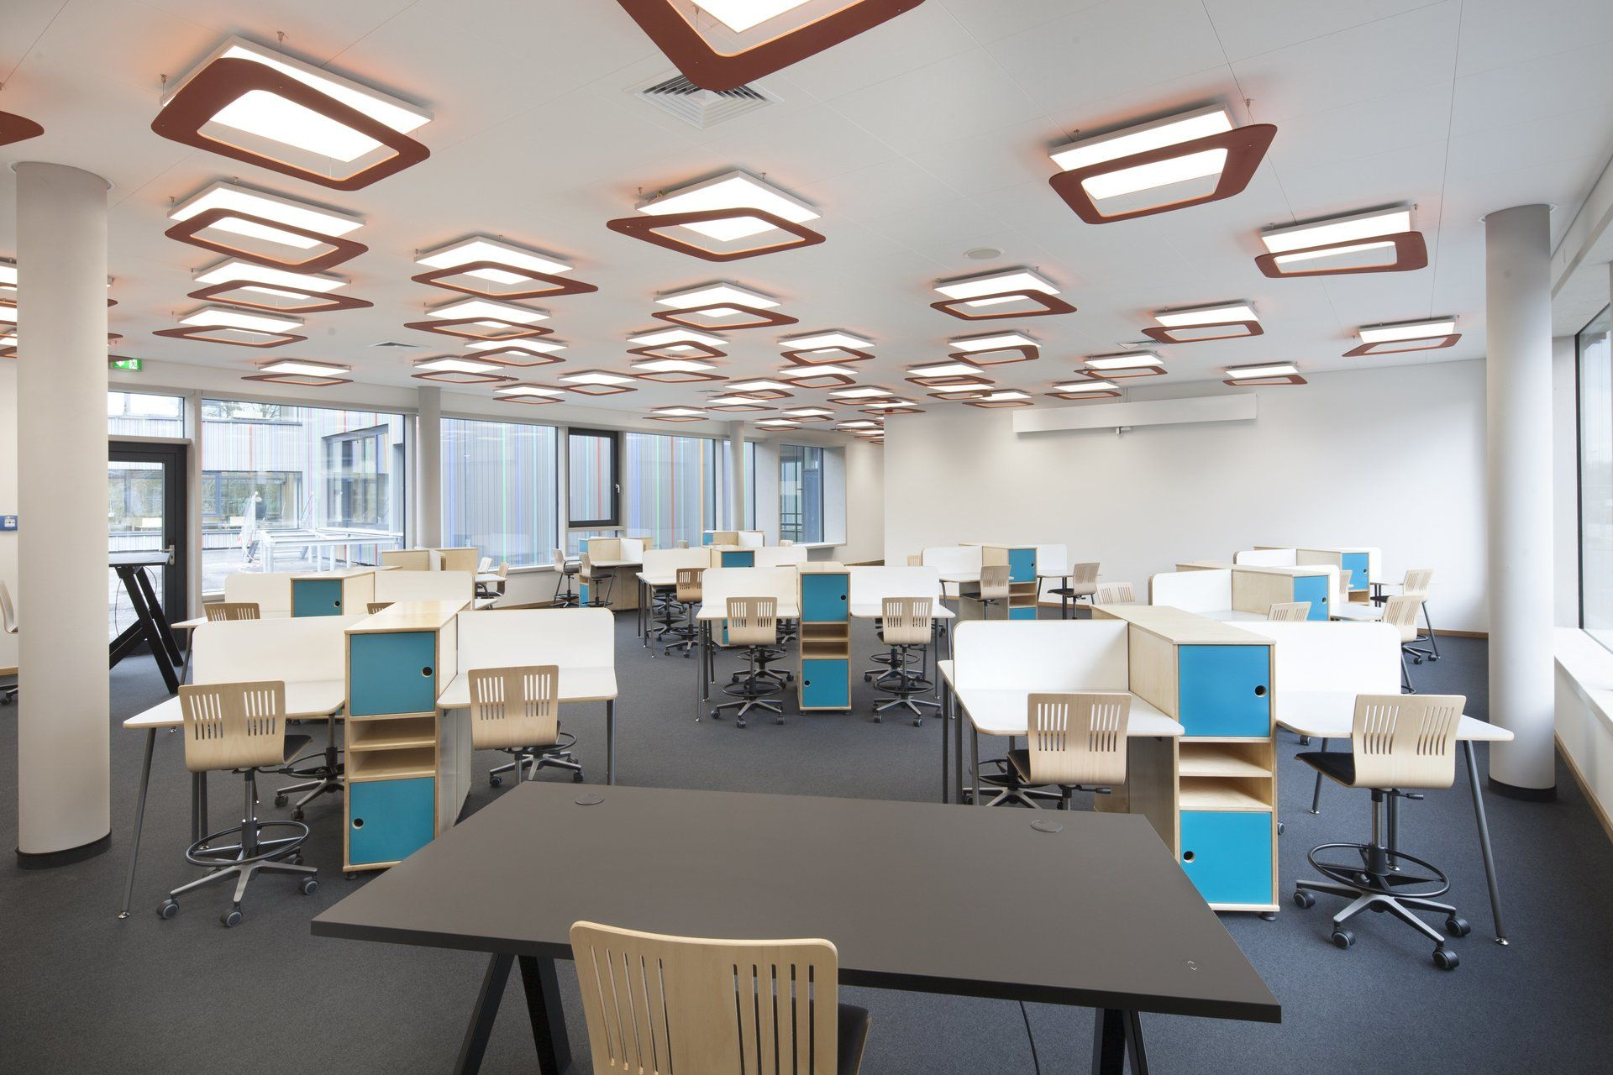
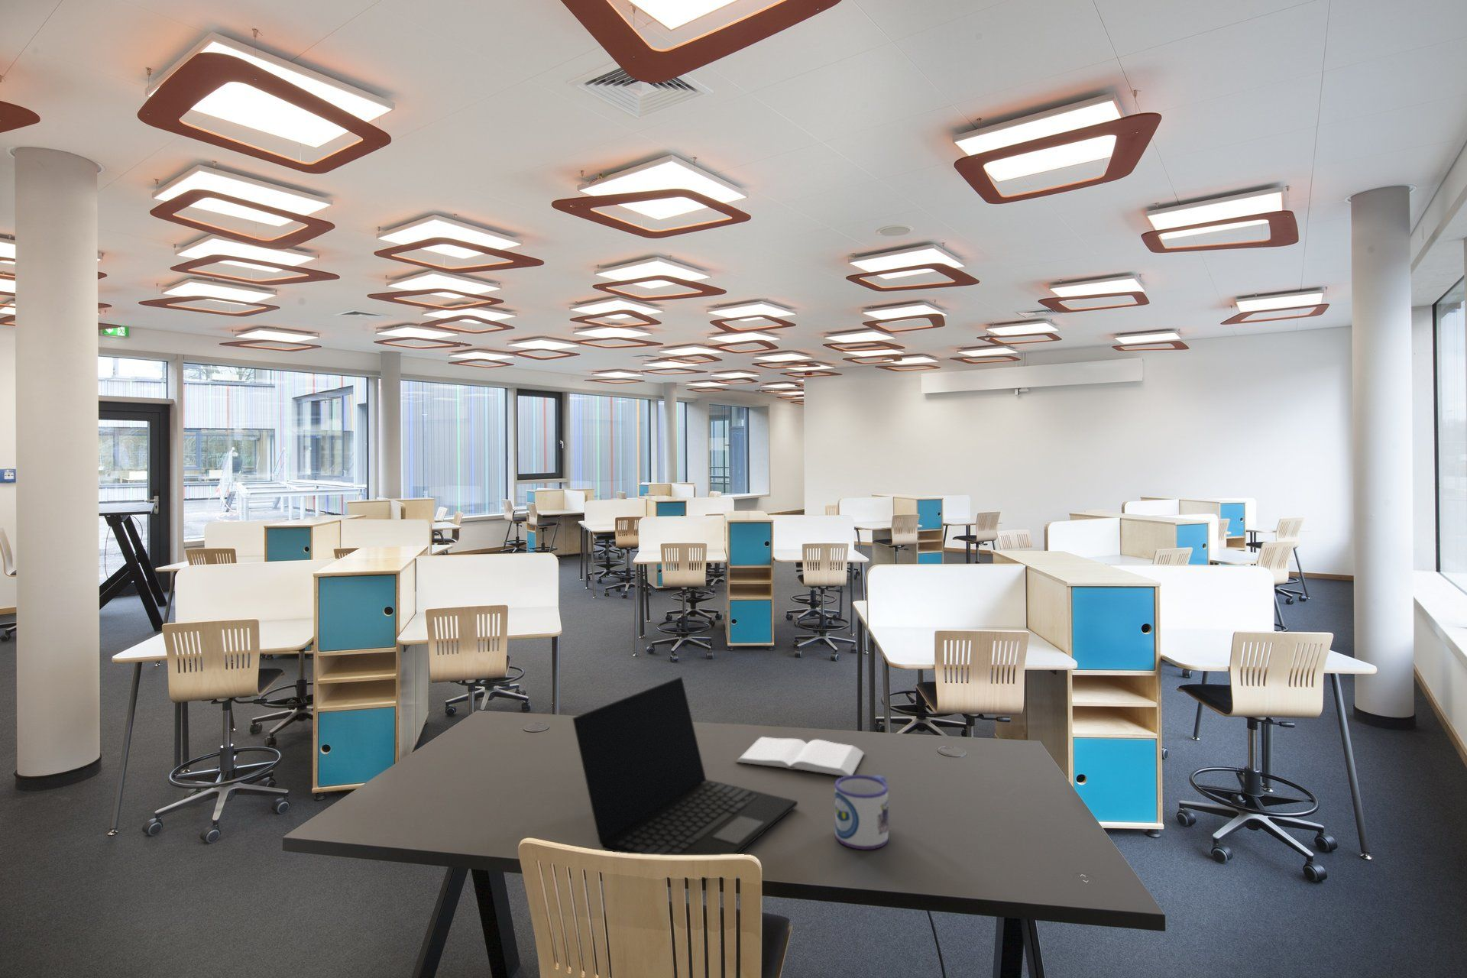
+ laptop [572,676,798,882]
+ mug [834,774,888,850]
+ book [735,736,866,777]
